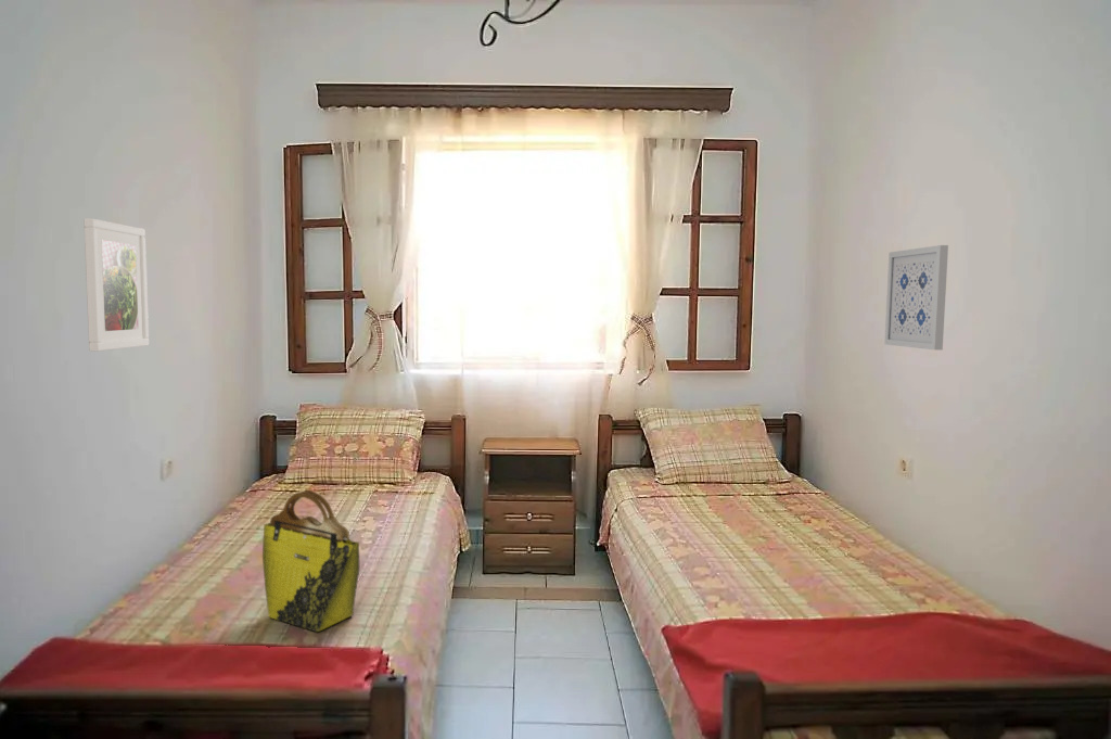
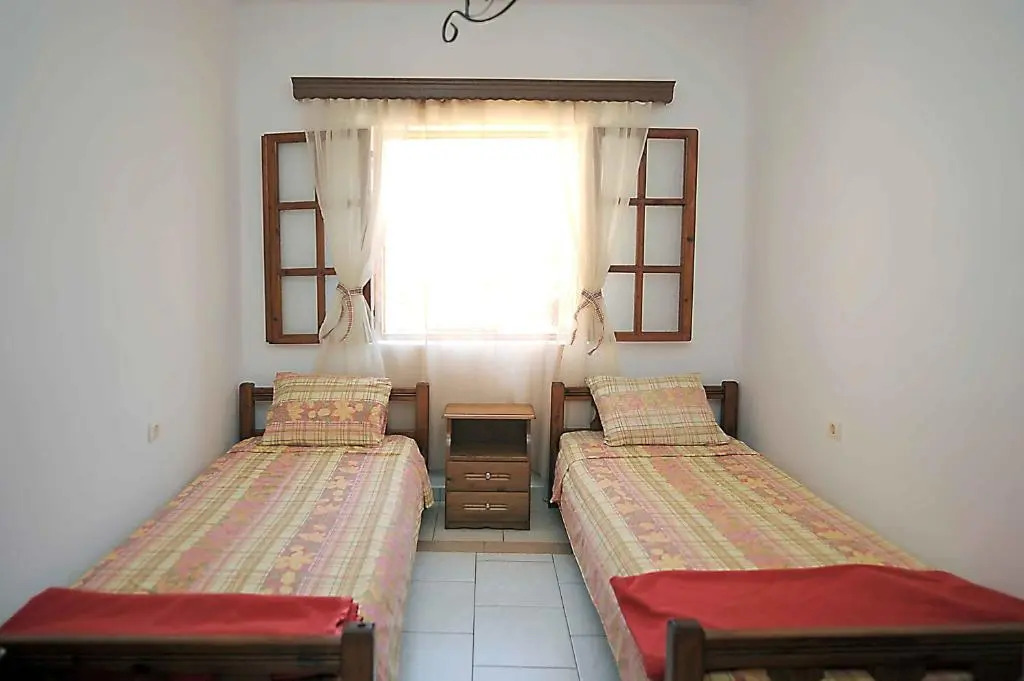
- tote bag [261,489,361,633]
- wall art [883,244,949,351]
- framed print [82,217,150,353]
